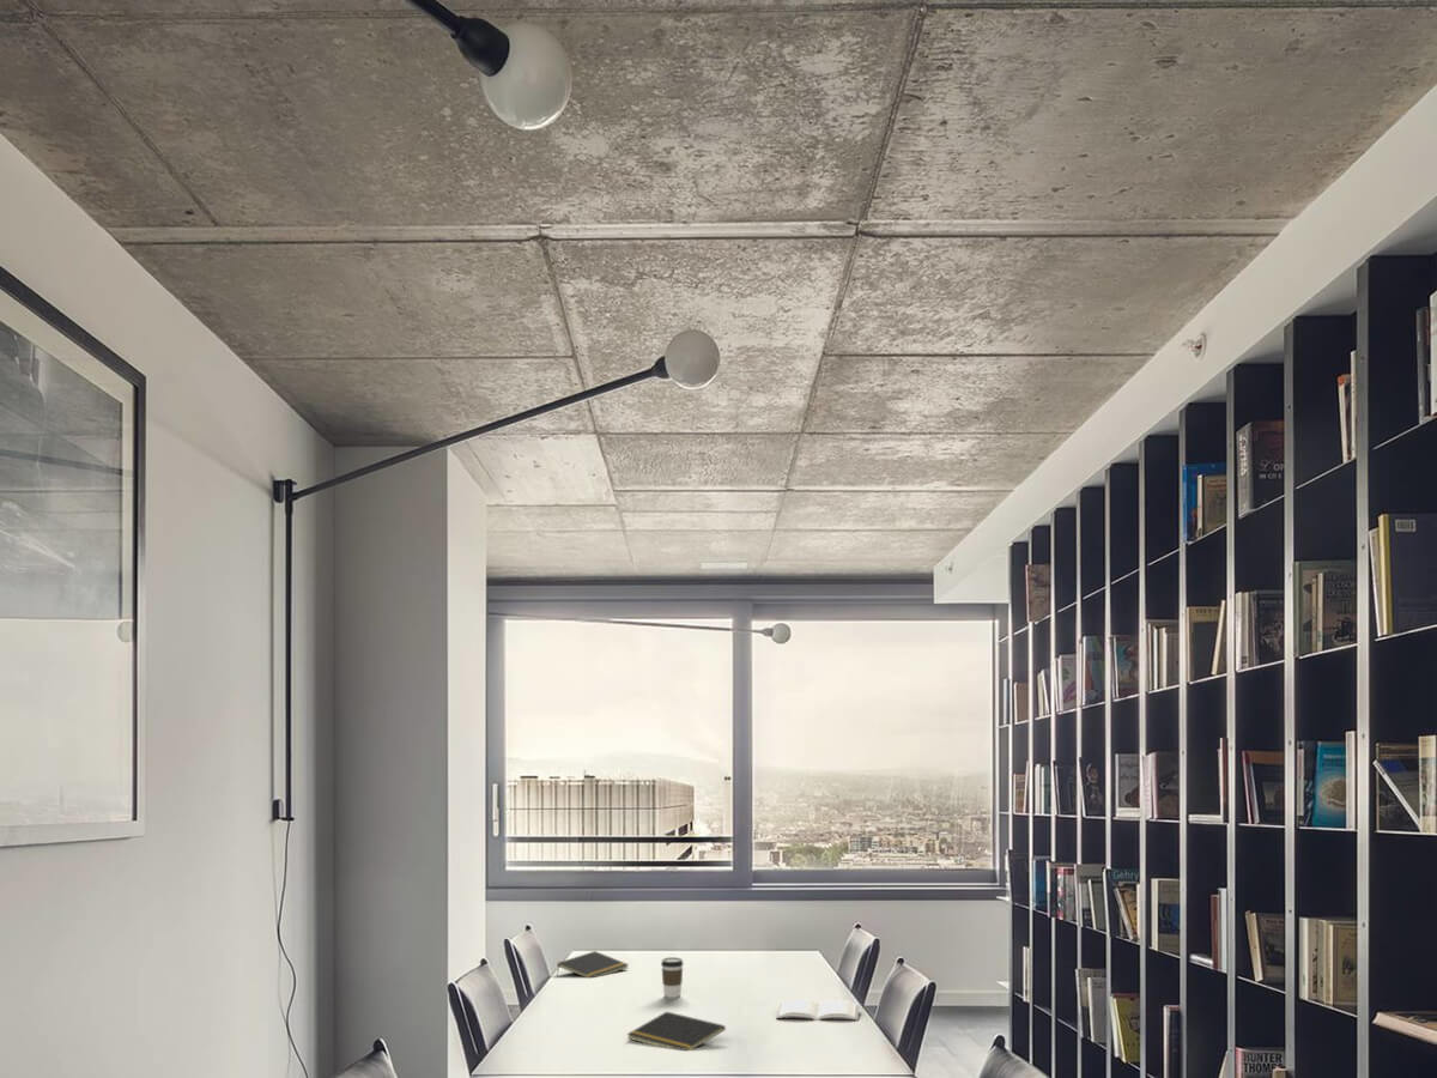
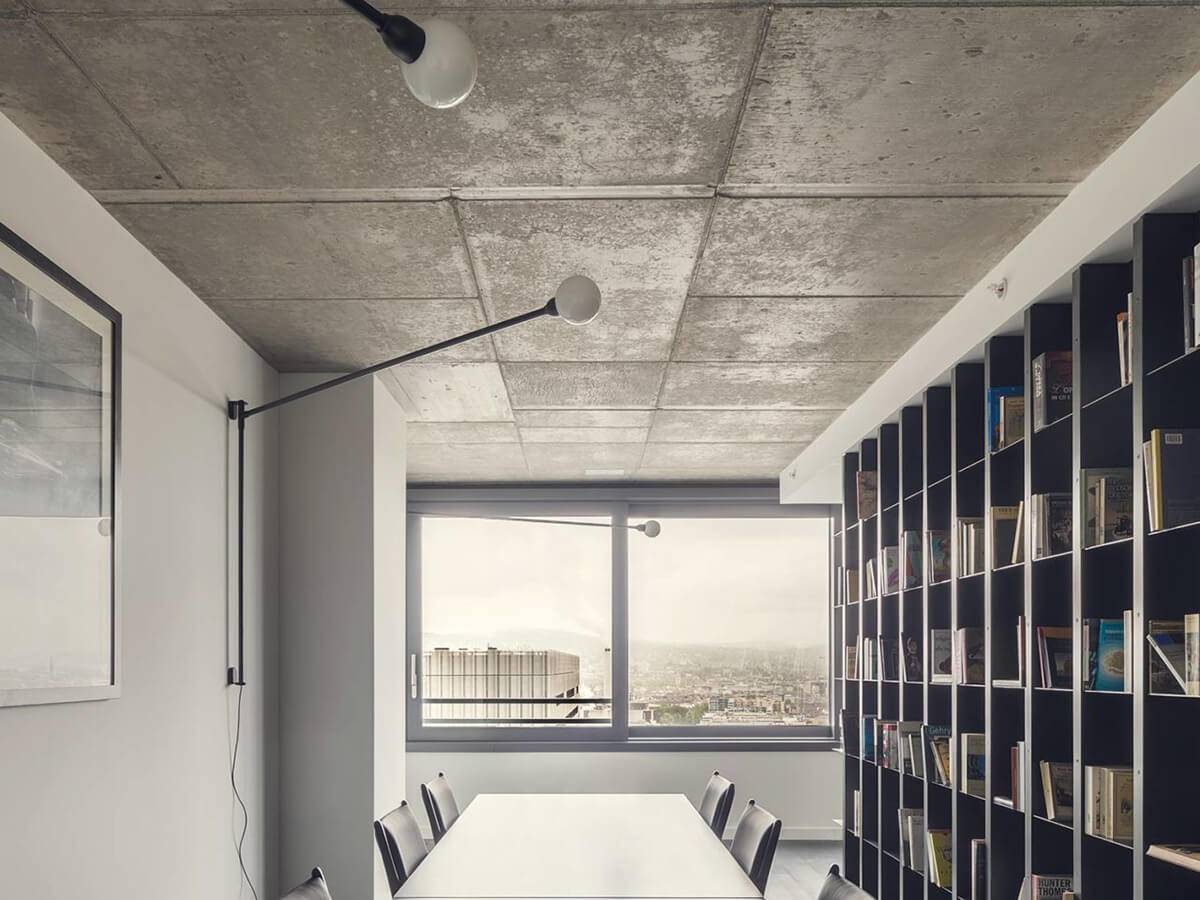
- notepad [626,1011,727,1052]
- coffee cup [660,956,685,999]
- notepad [556,950,630,979]
- book [775,998,861,1022]
